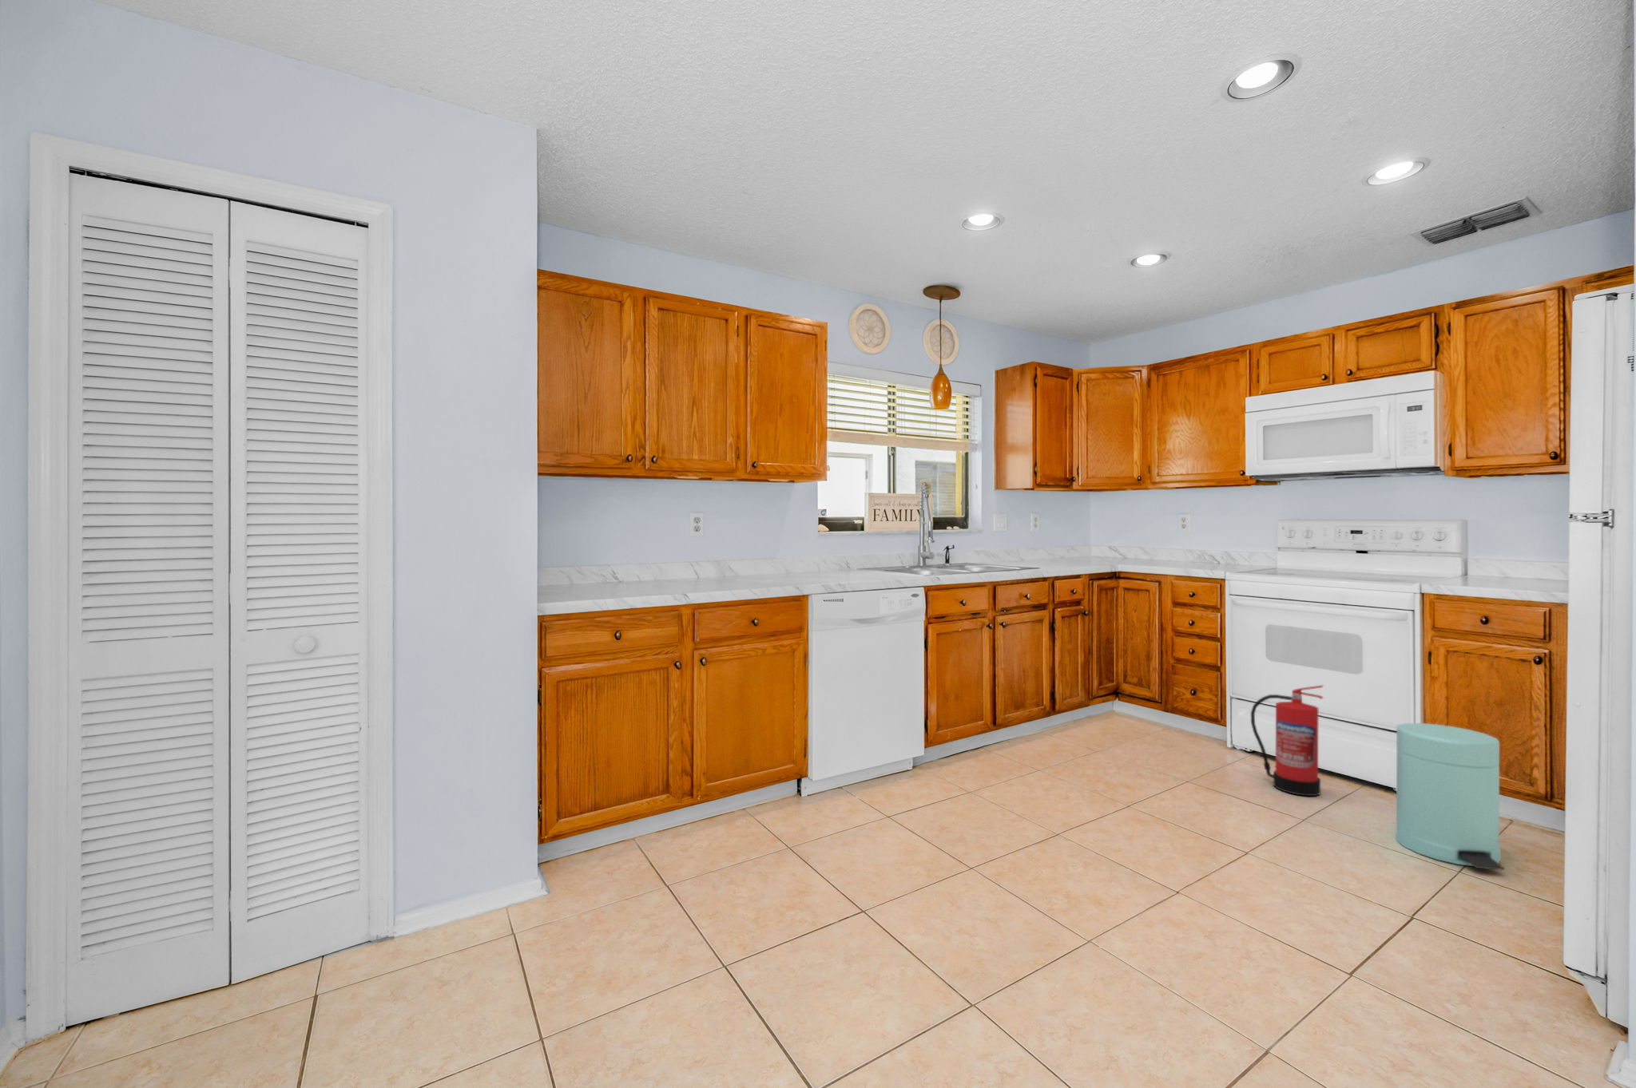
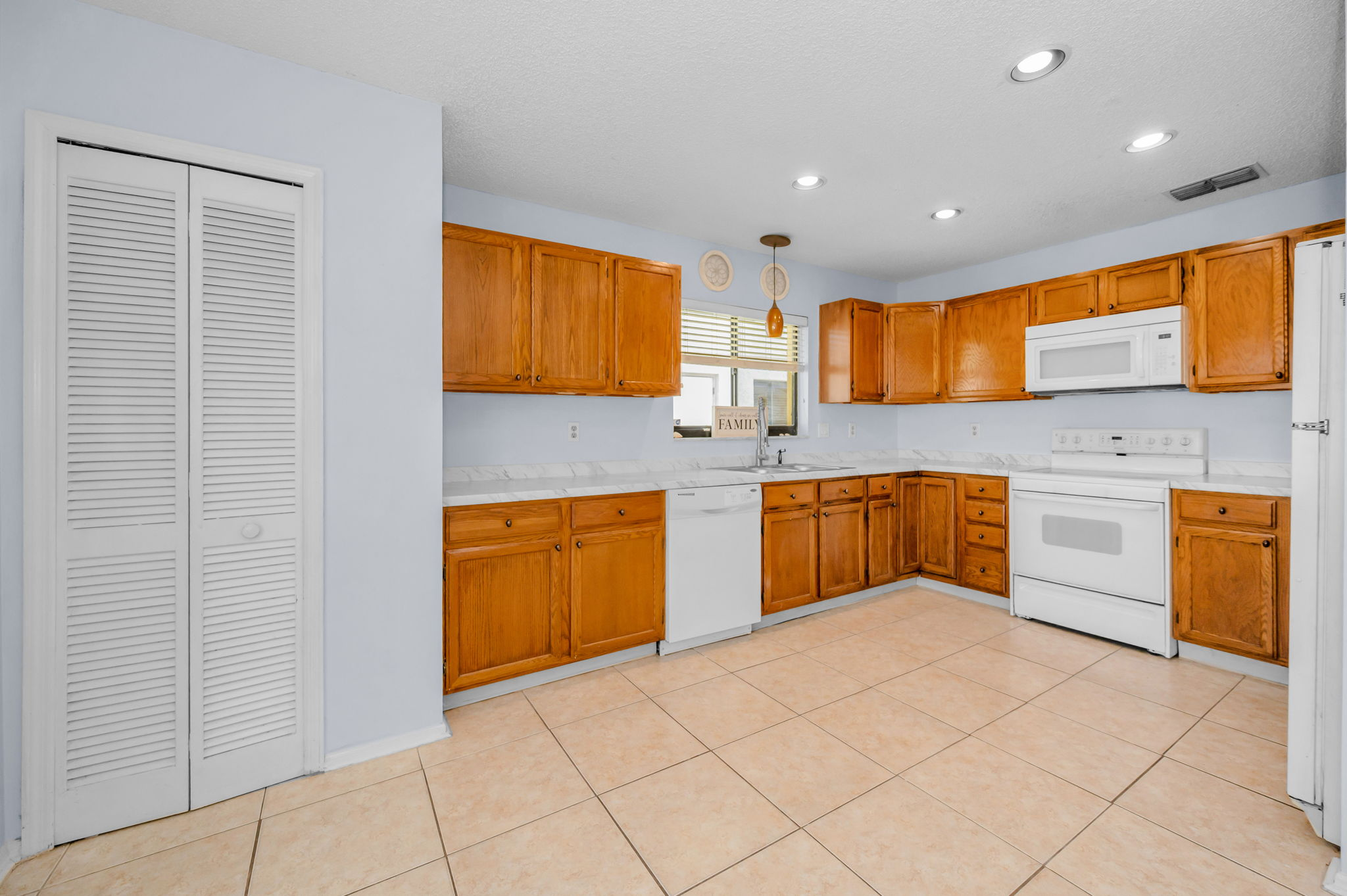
- fire extinguisher [1250,684,1324,797]
- trash can [1396,722,1505,871]
